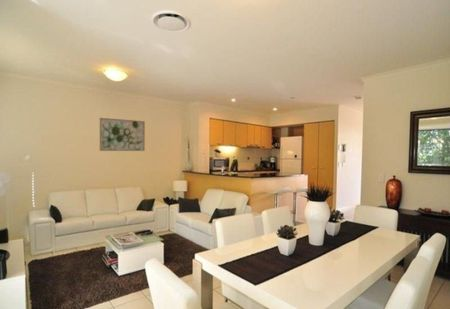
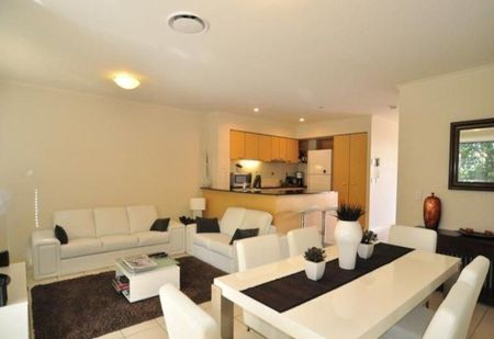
- wall art [99,117,146,152]
